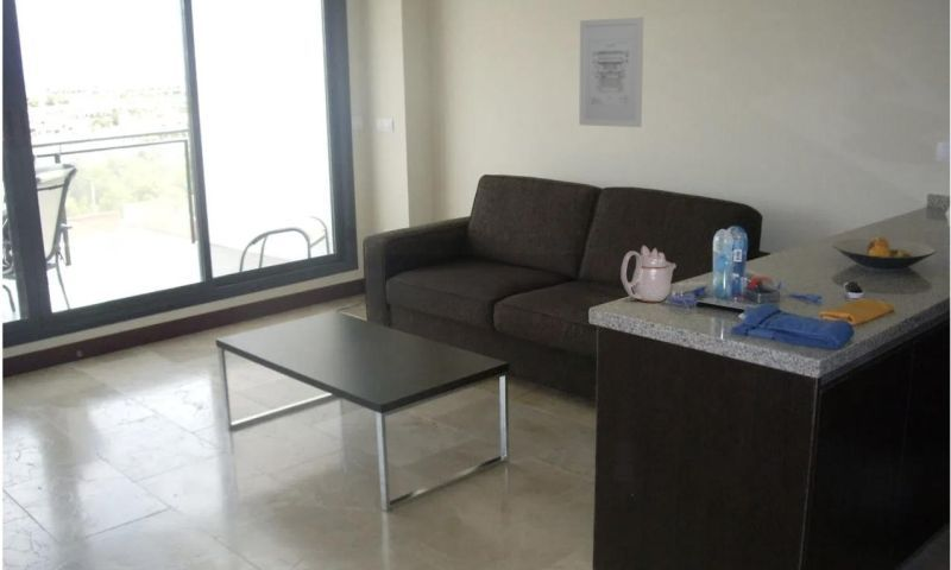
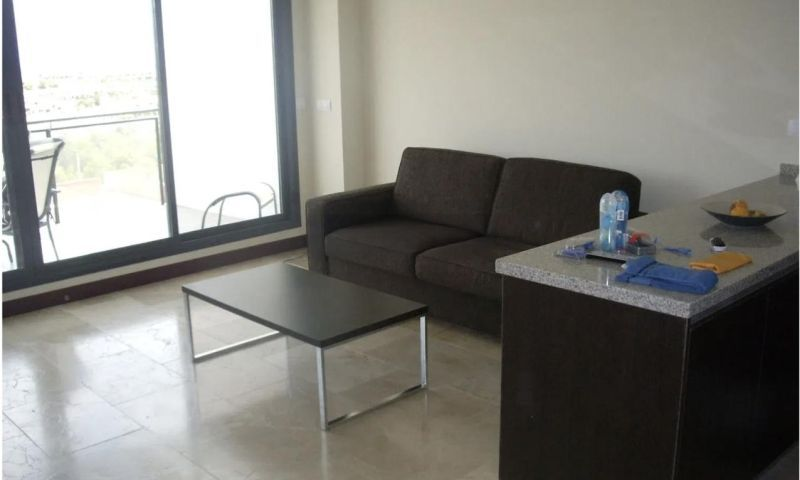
- teapot [619,245,678,303]
- wall art [578,17,644,128]
